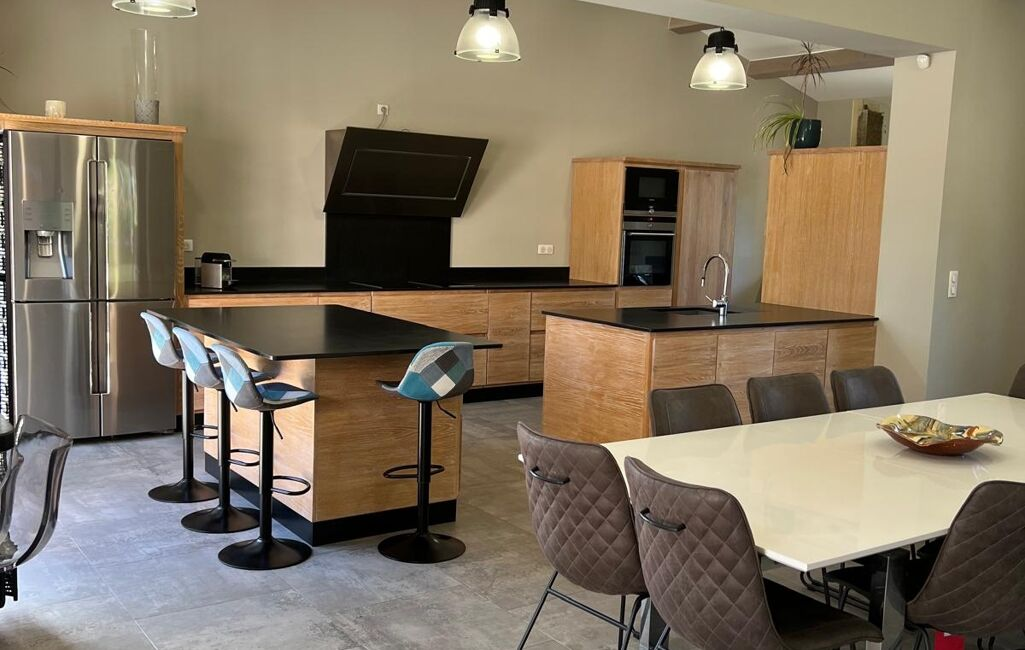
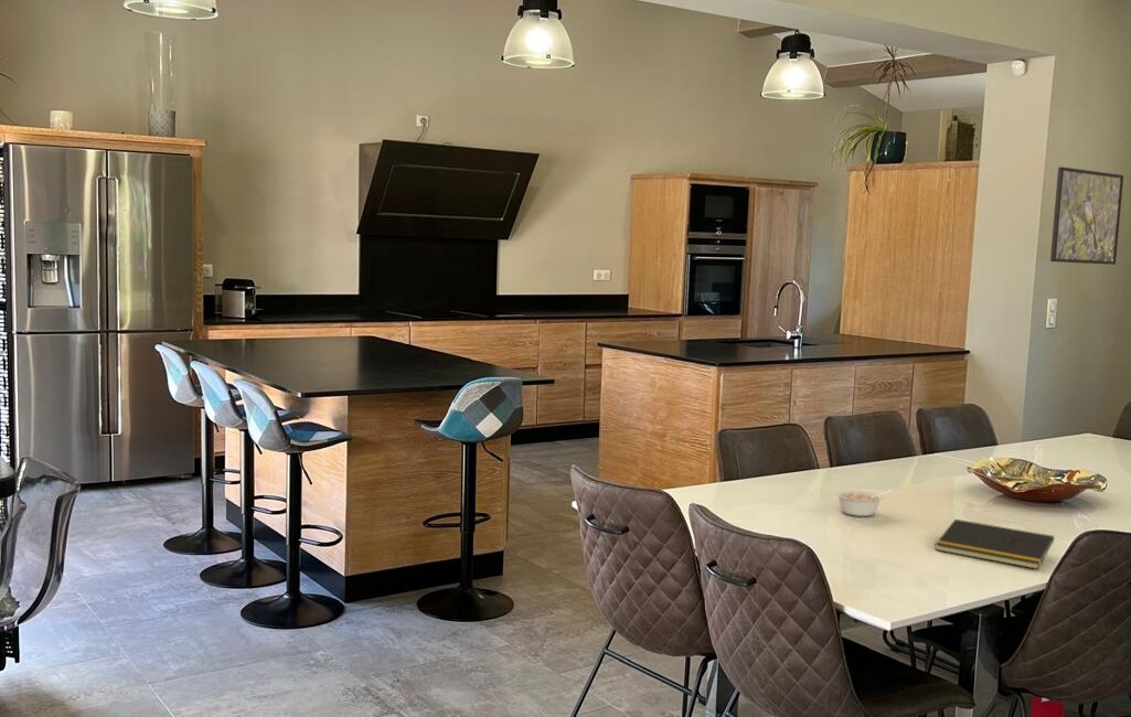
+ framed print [1049,165,1124,266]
+ notepad [935,518,1055,570]
+ legume [834,489,892,517]
